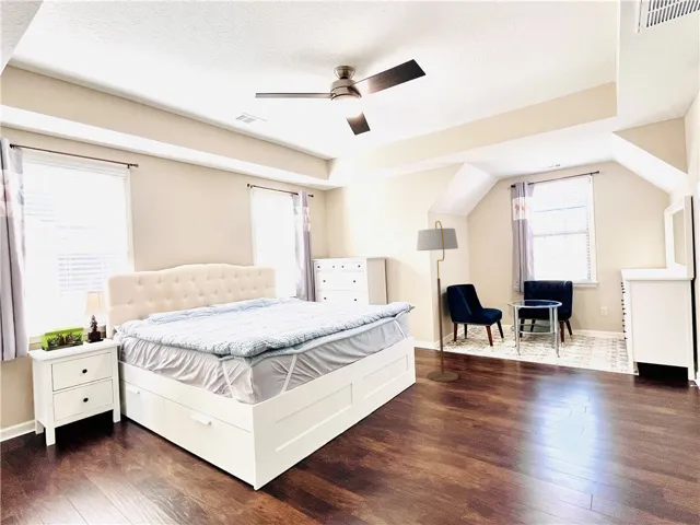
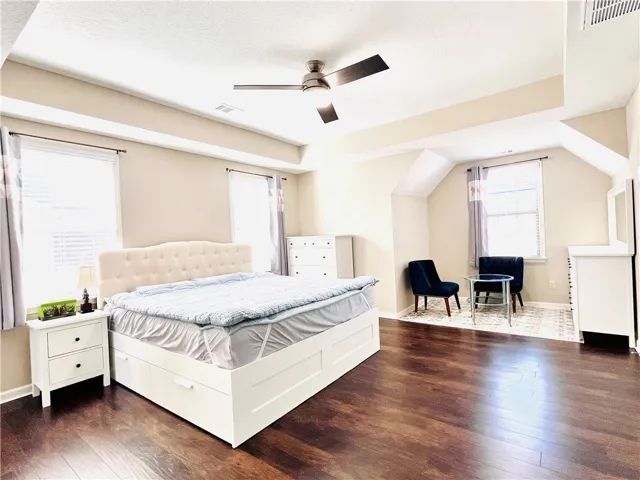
- floor lamp [416,220,459,383]
